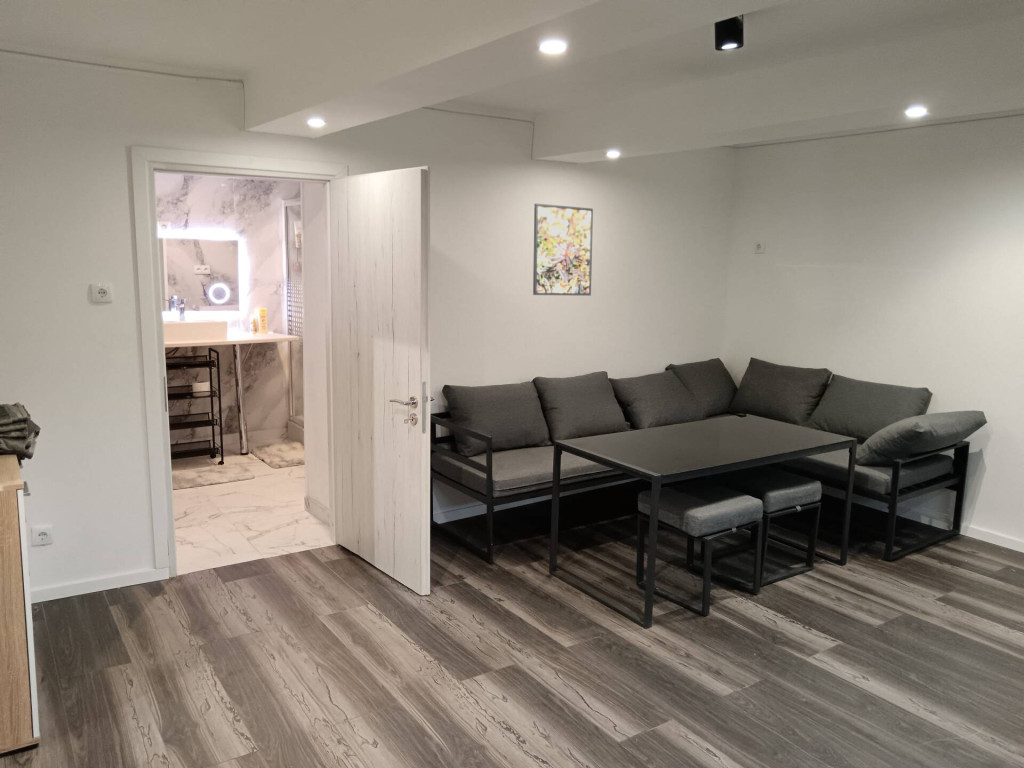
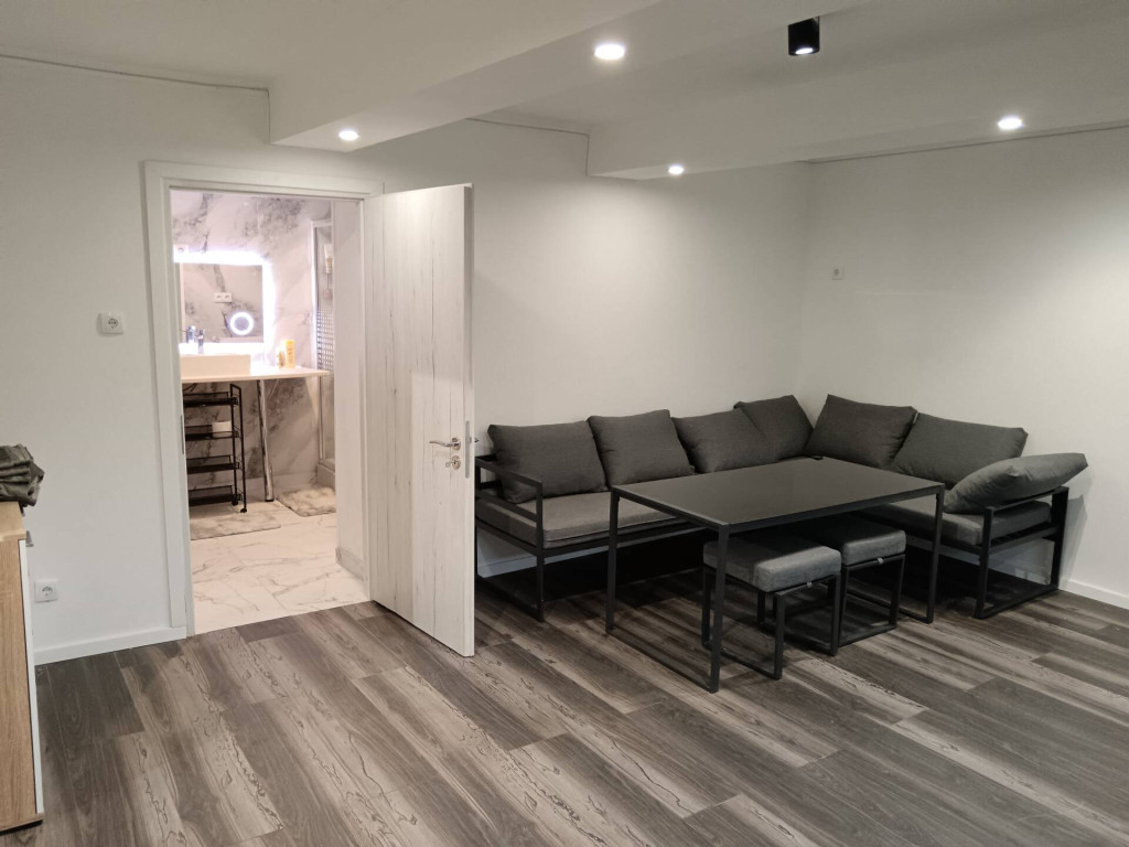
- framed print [532,203,594,296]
